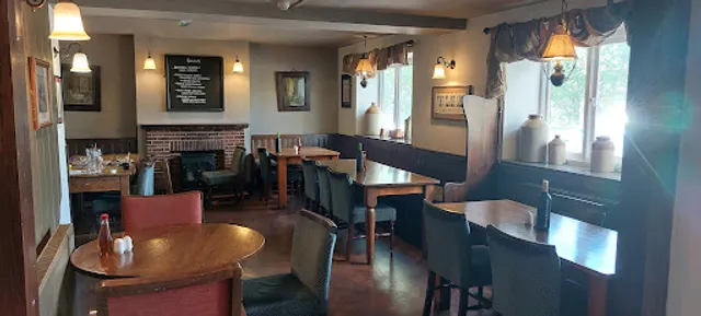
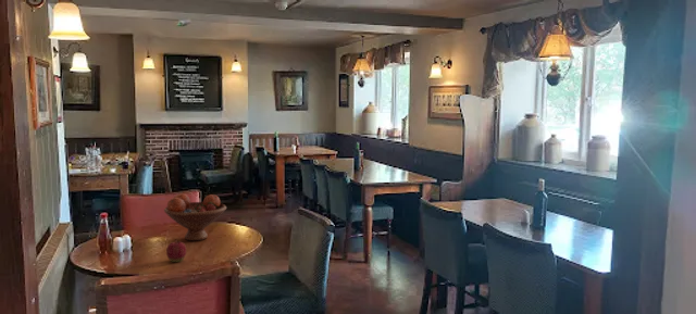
+ fruit bowl [163,192,227,241]
+ apple [165,238,187,263]
